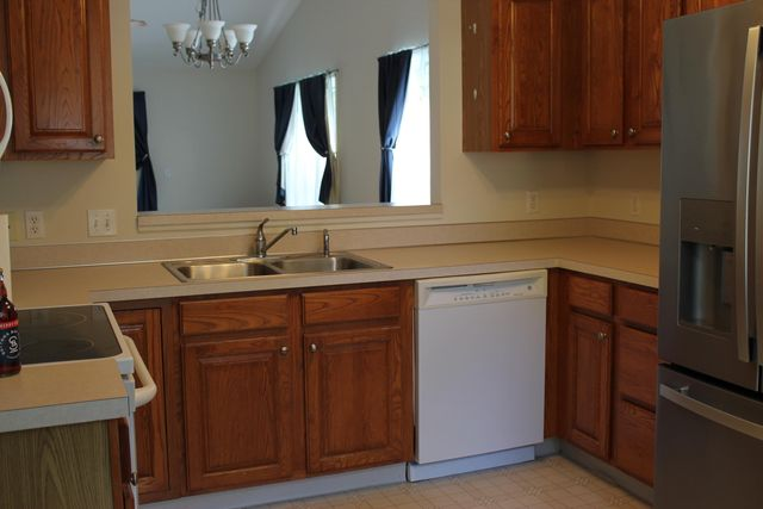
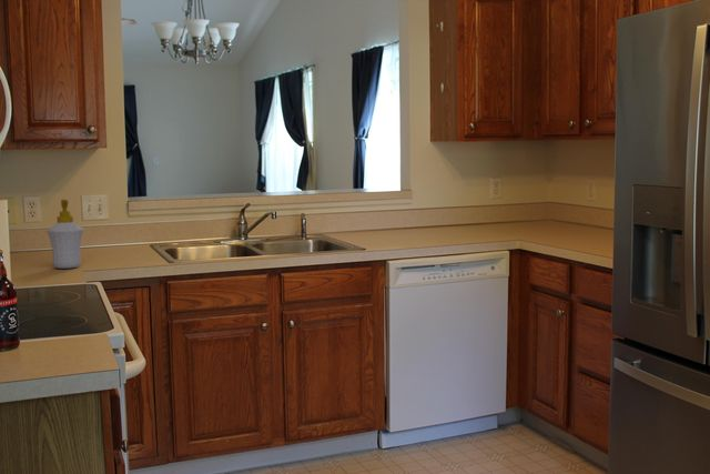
+ soap bottle [45,199,85,270]
